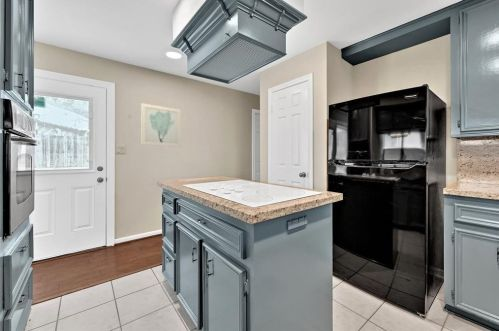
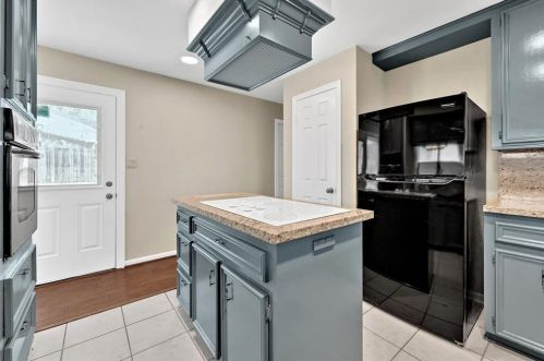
- wall art [140,102,182,148]
